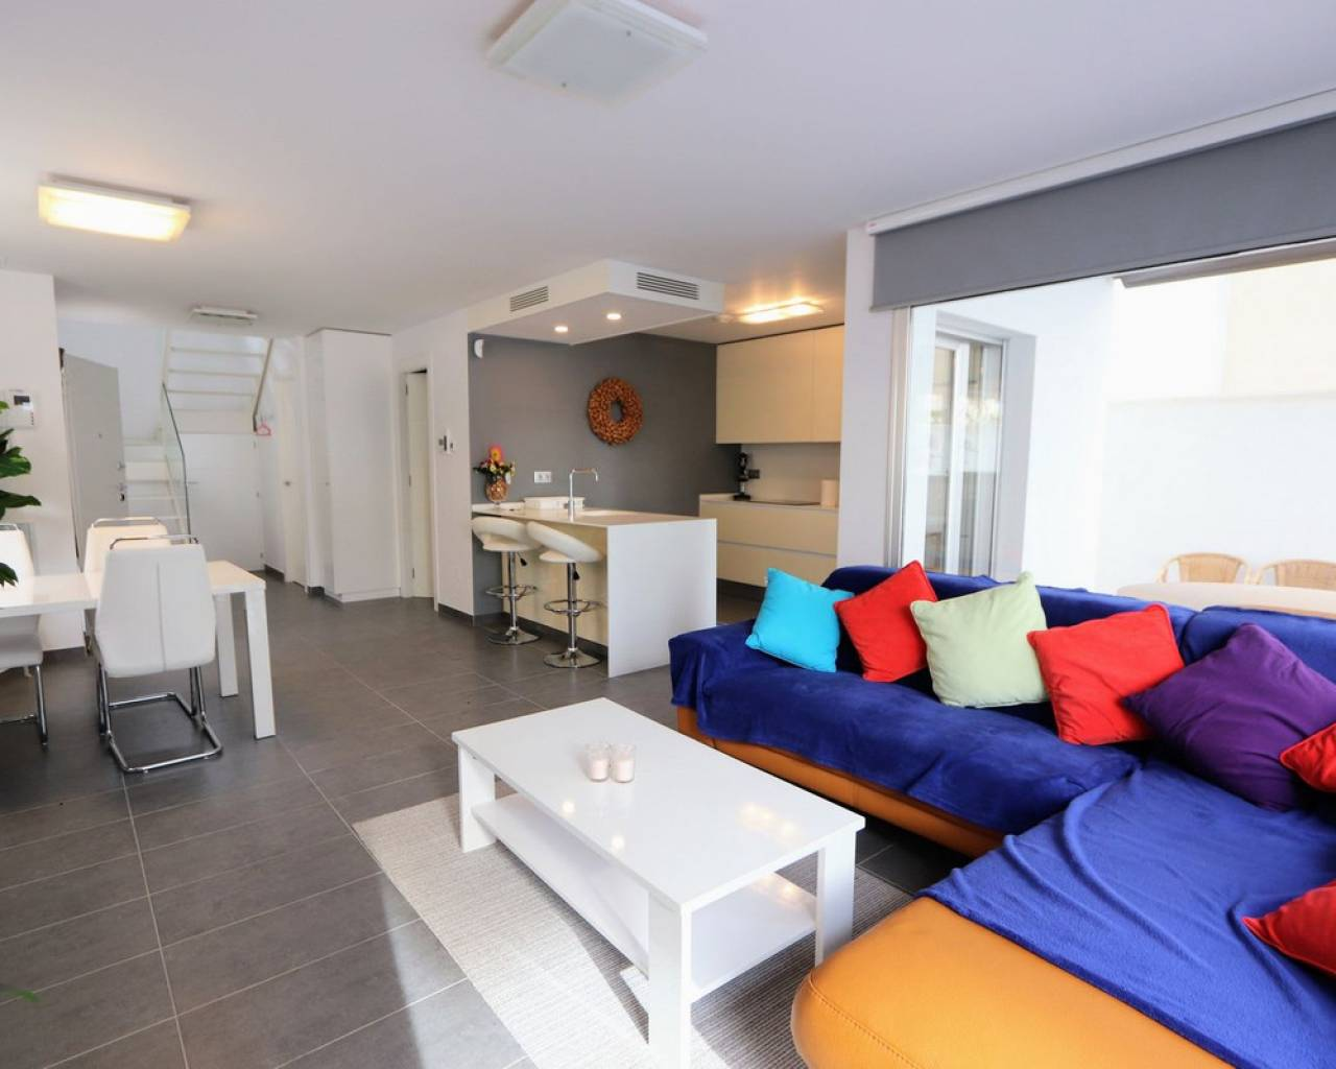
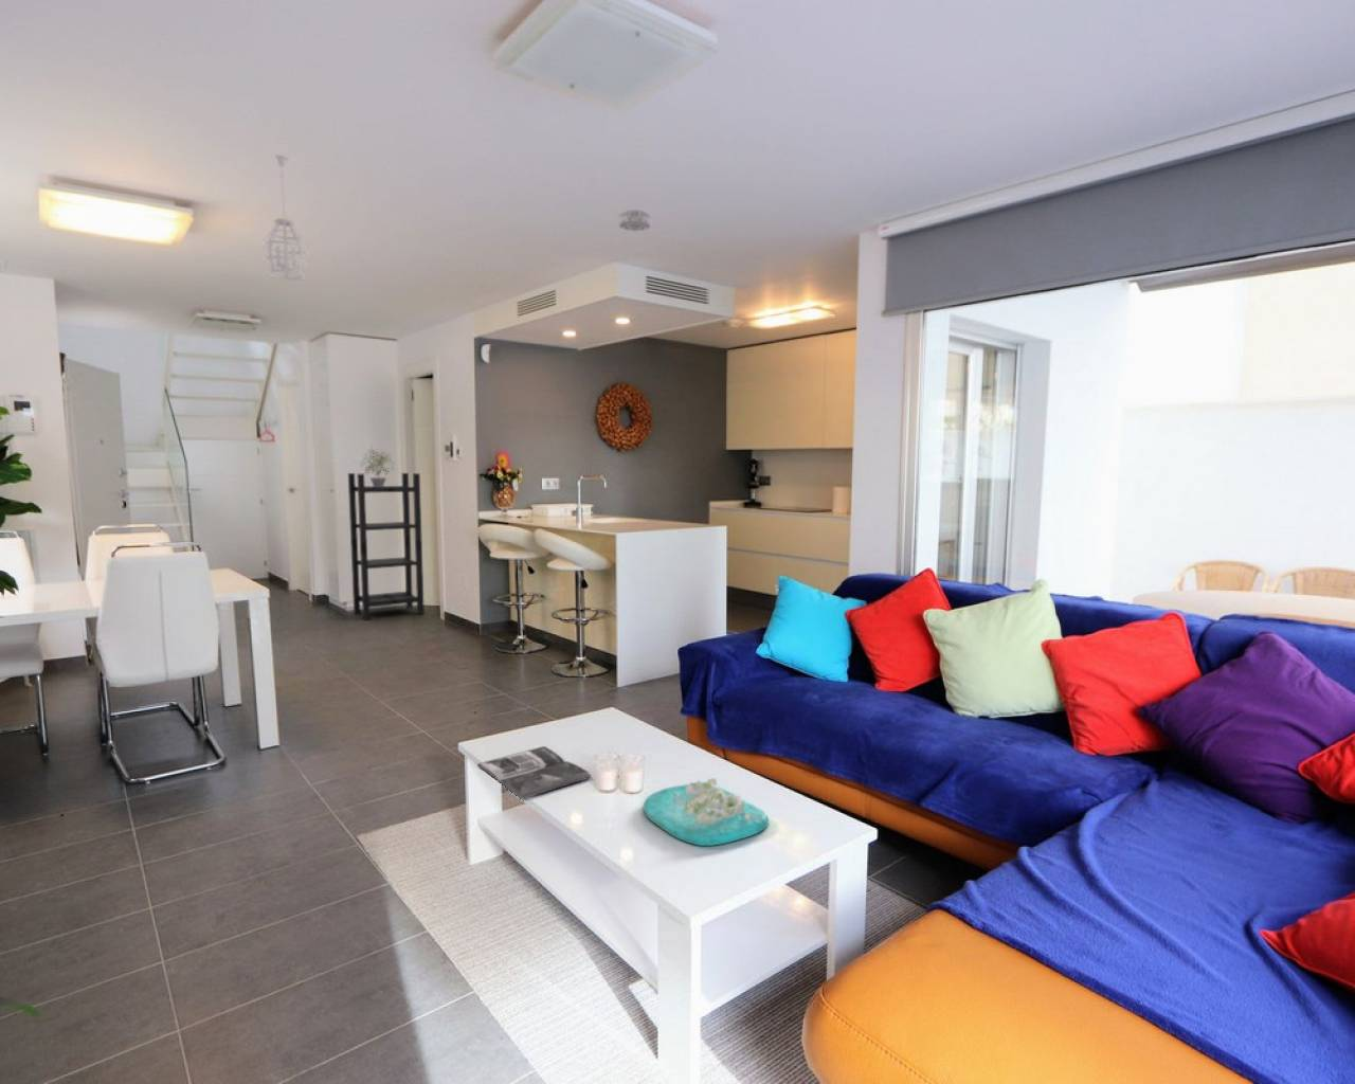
+ smoke detector [618,209,653,232]
+ potted plant [357,445,396,487]
+ magazine [477,746,592,801]
+ pendant light [261,155,309,282]
+ decorative tray [643,775,770,847]
+ shelving unit [347,472,426,622]
